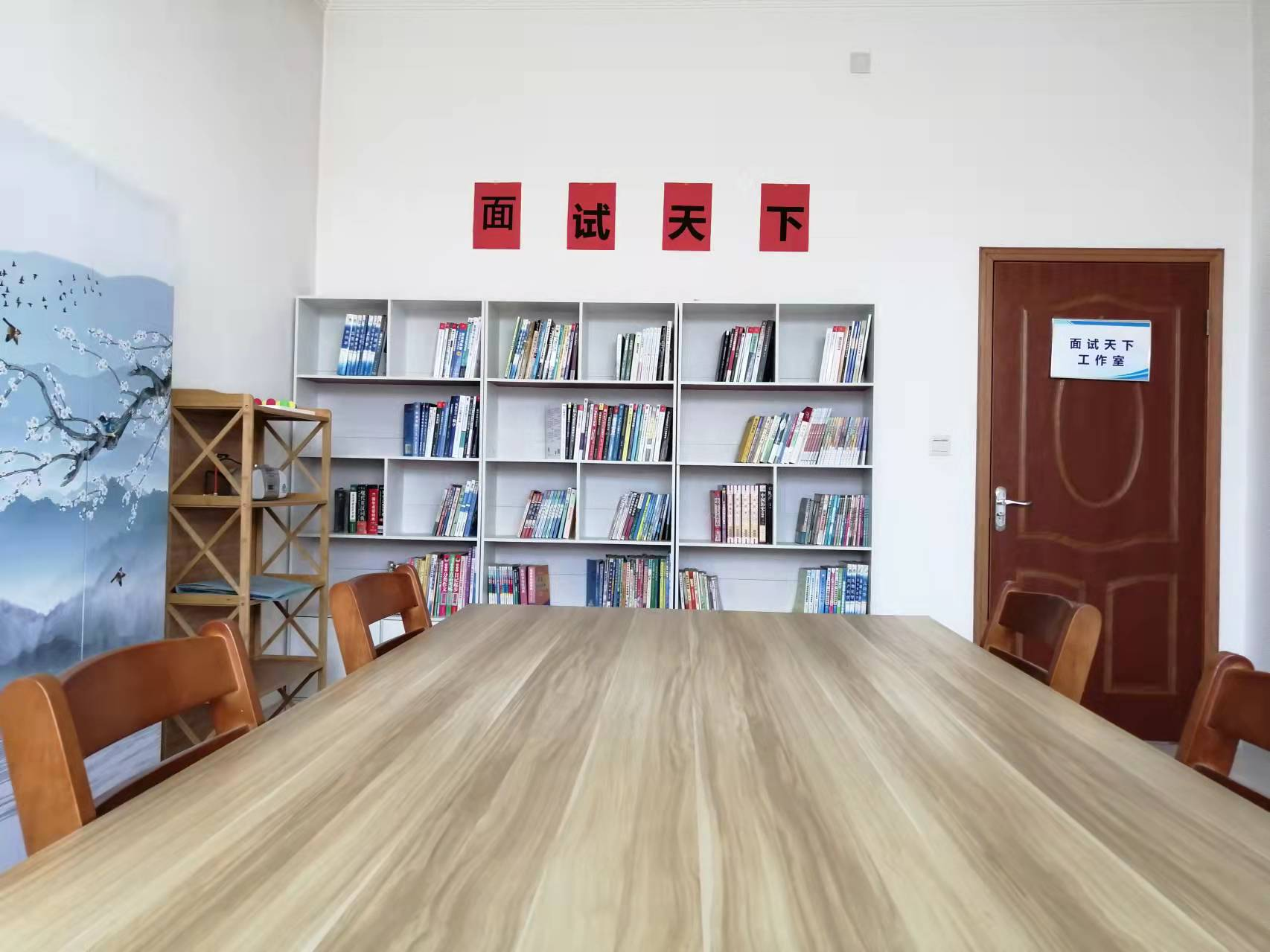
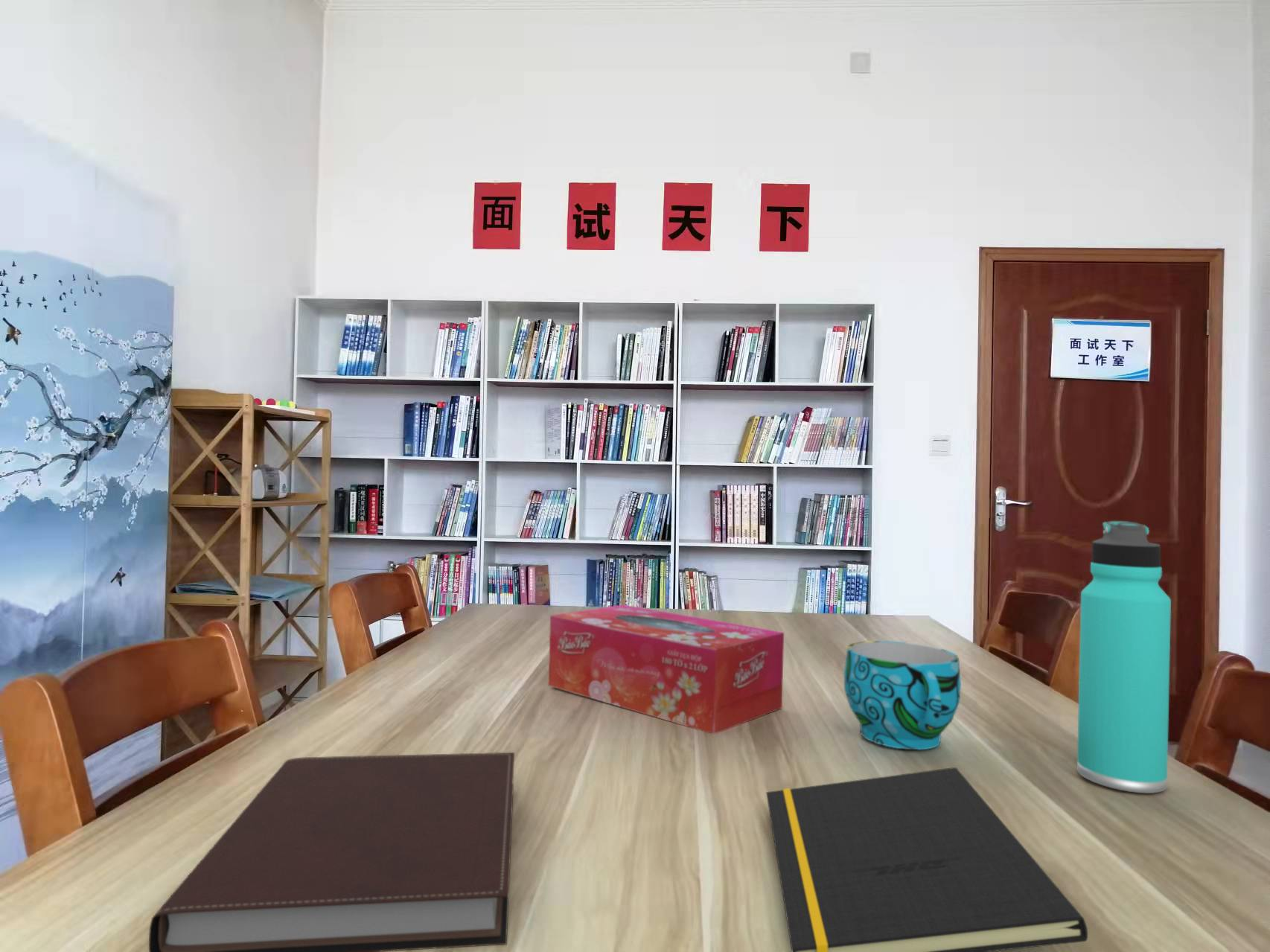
+ notepad [765,767,1088,952]
+ tissue box [548,604,785,735]
+ thermos bottle [1076,520,1172,794]
+ notebook [148,752,515,952]
+ cup [843,640,962,750]
